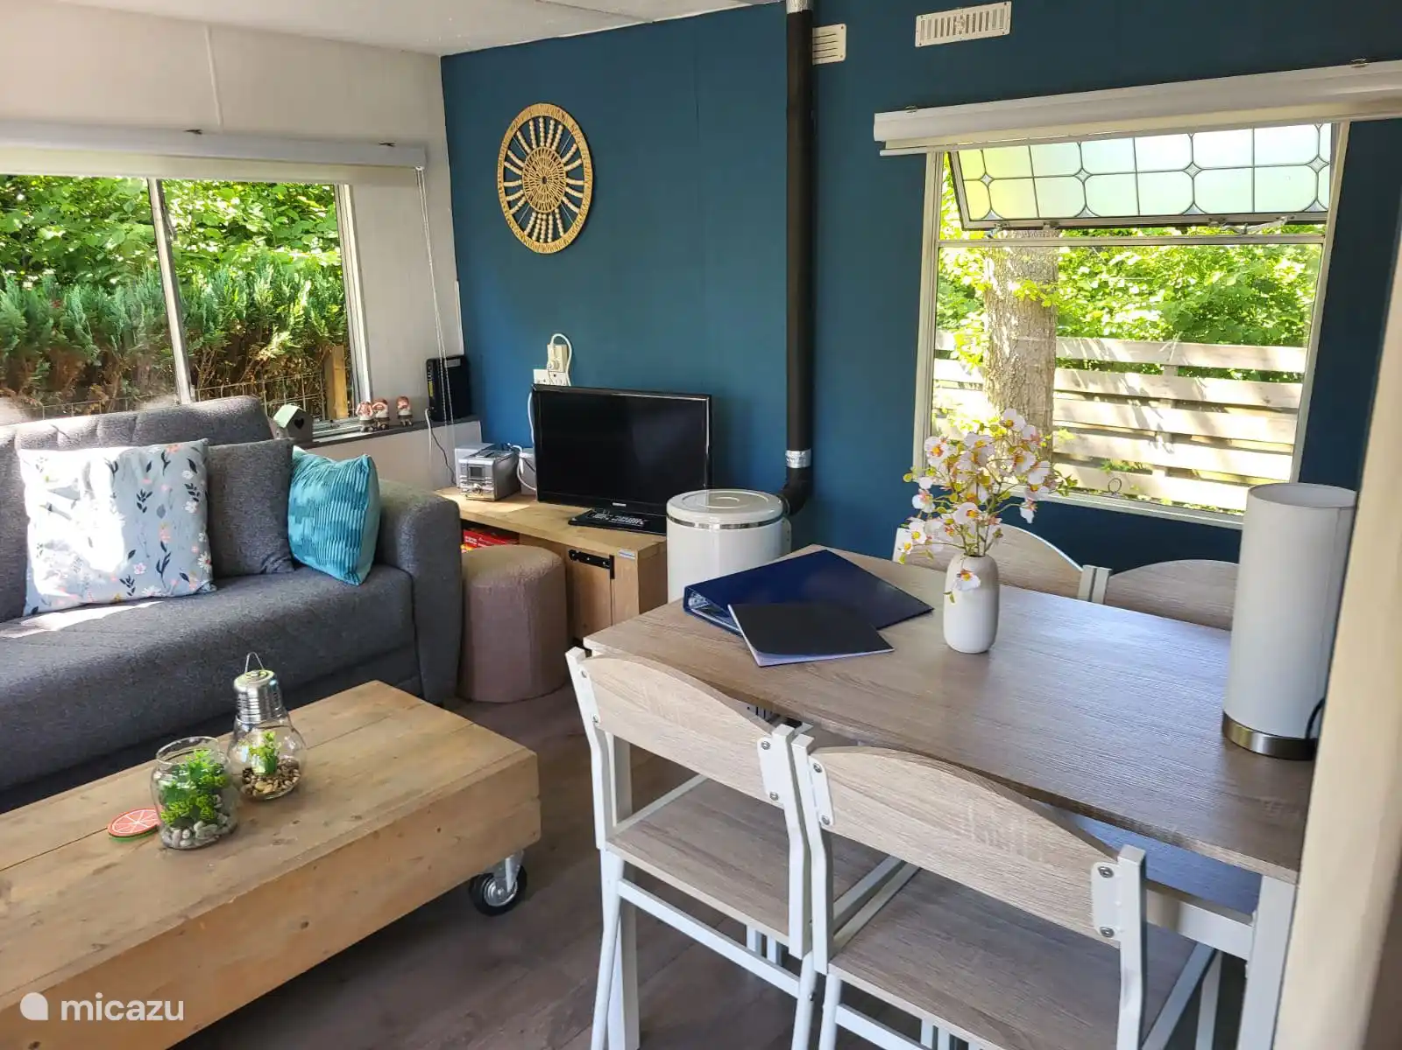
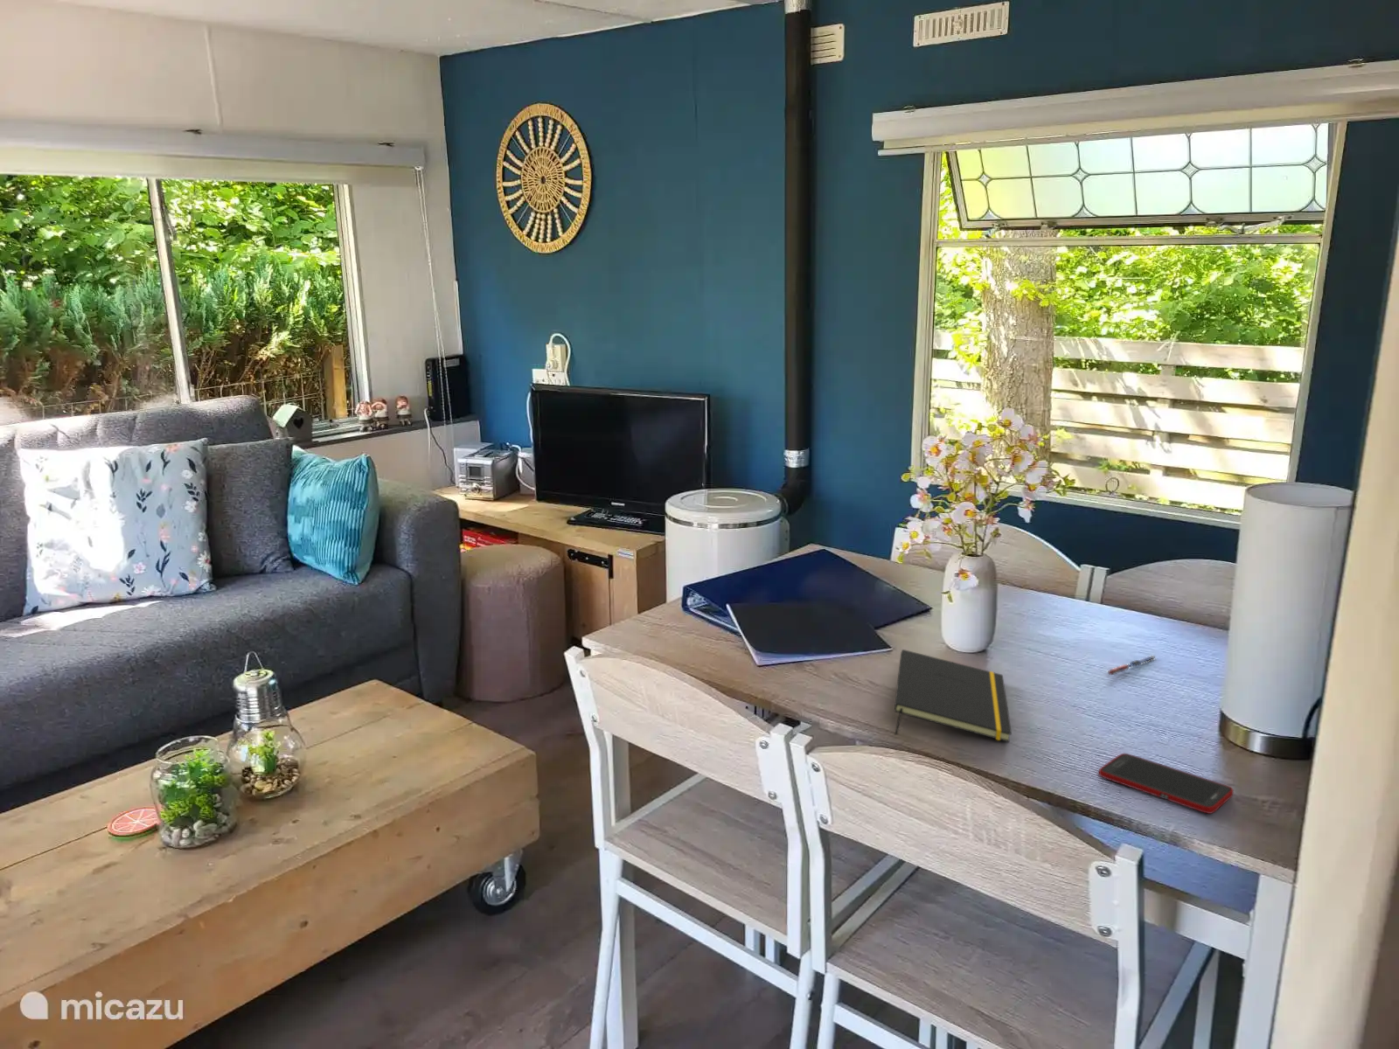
+ cell phone [1098,753,1235,814]
+ notepad [893,649,1012,743]
+ pen [1107,655,1157,675]
